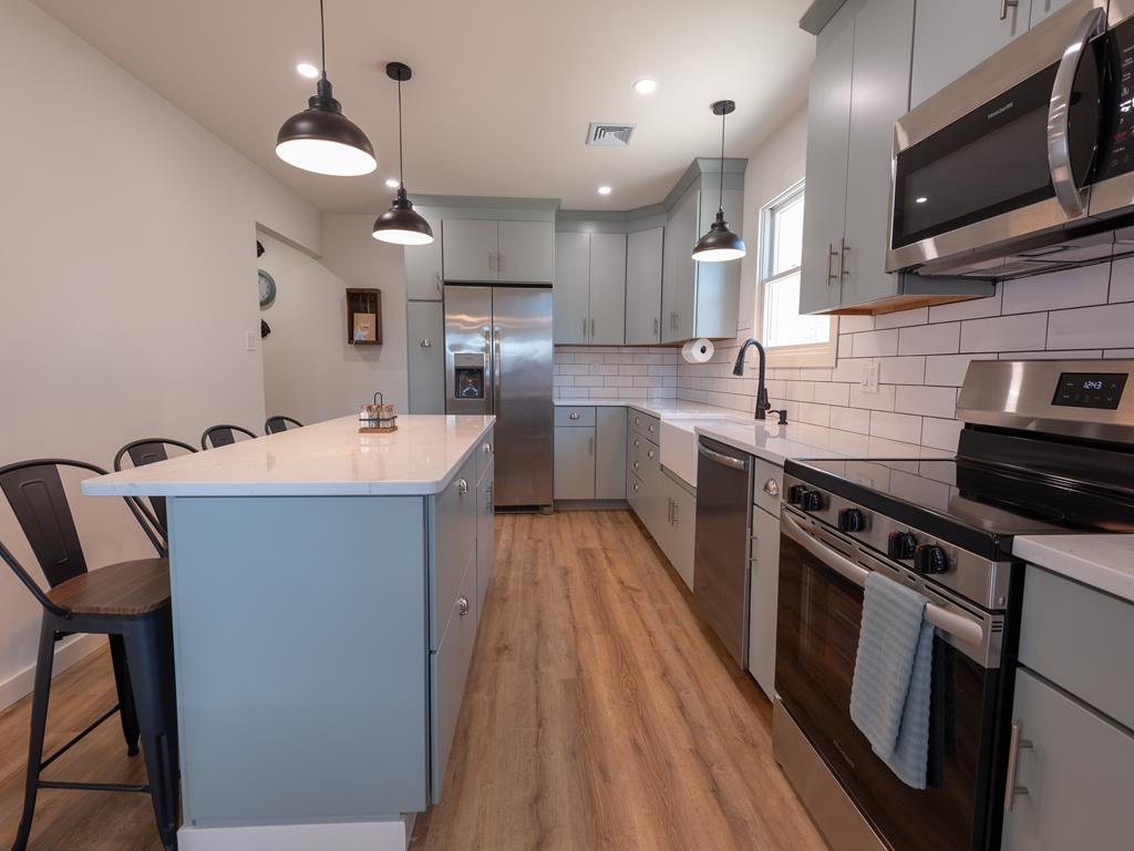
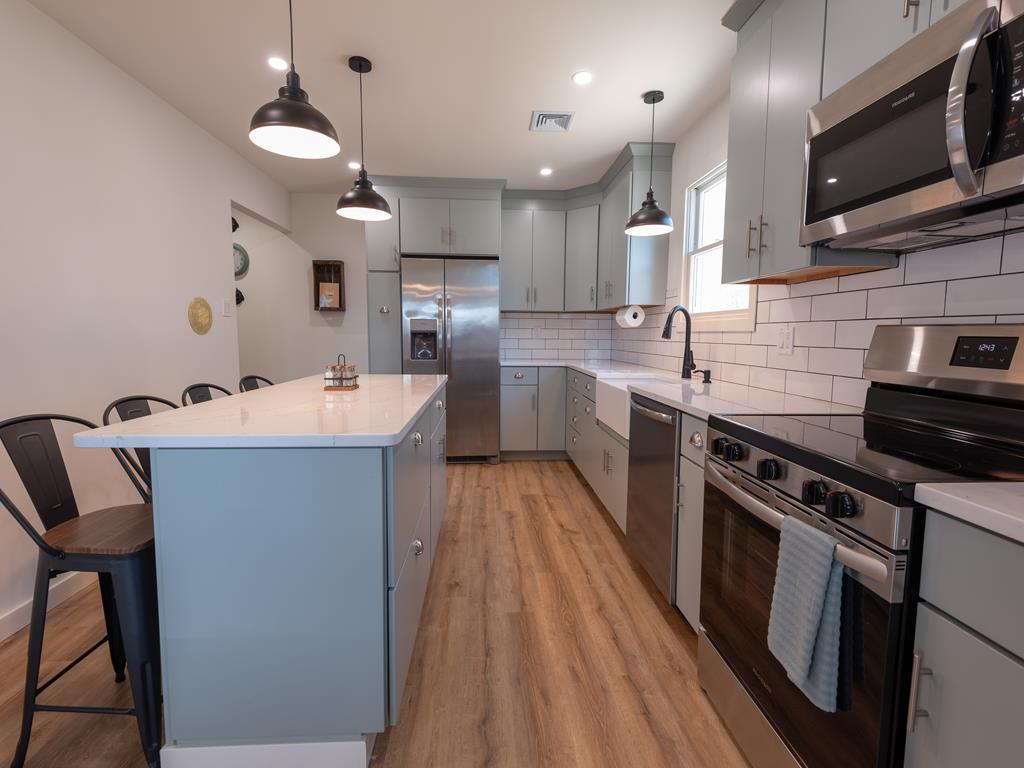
+ decorative plate [187,296,213,336]
